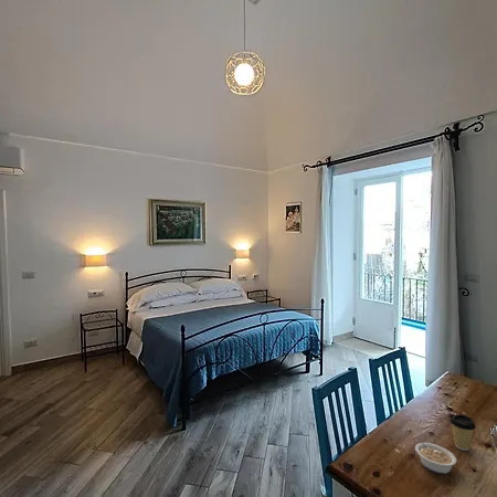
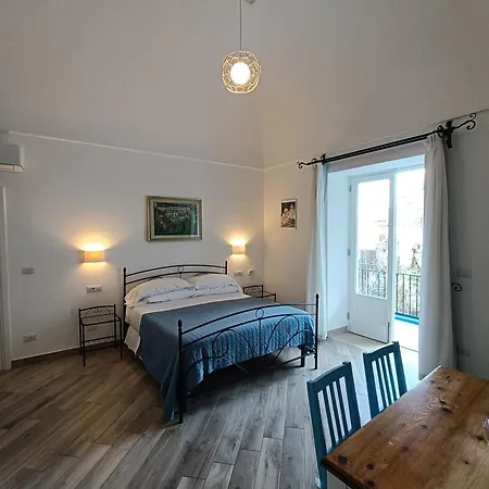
- legume [414,435,457,475]
- coffee cup [448,413,477,452]
